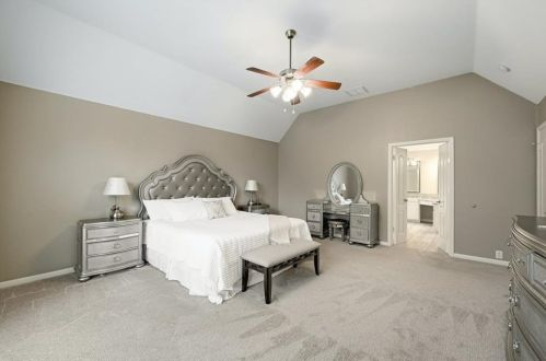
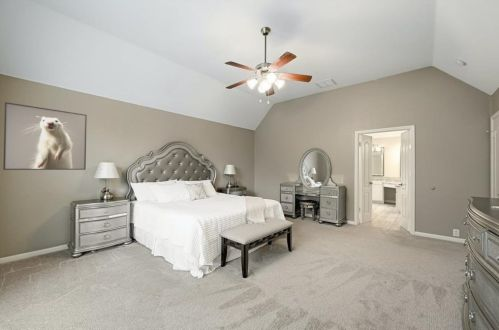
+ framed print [2,101,88,171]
